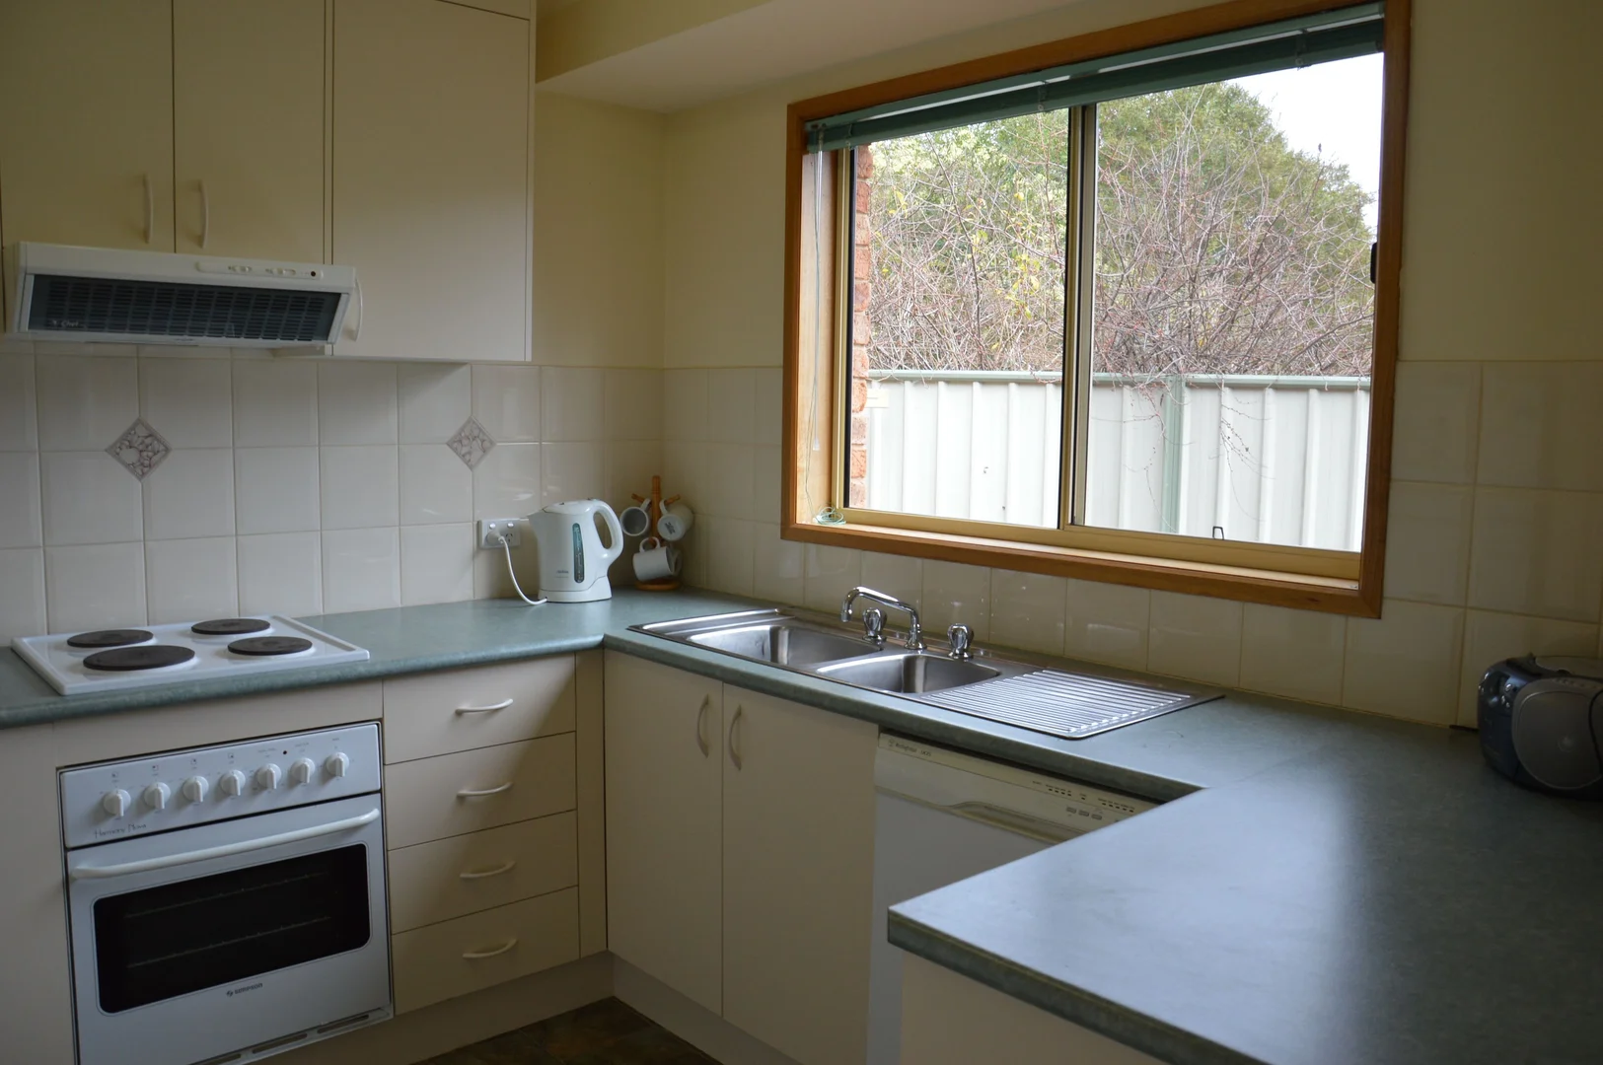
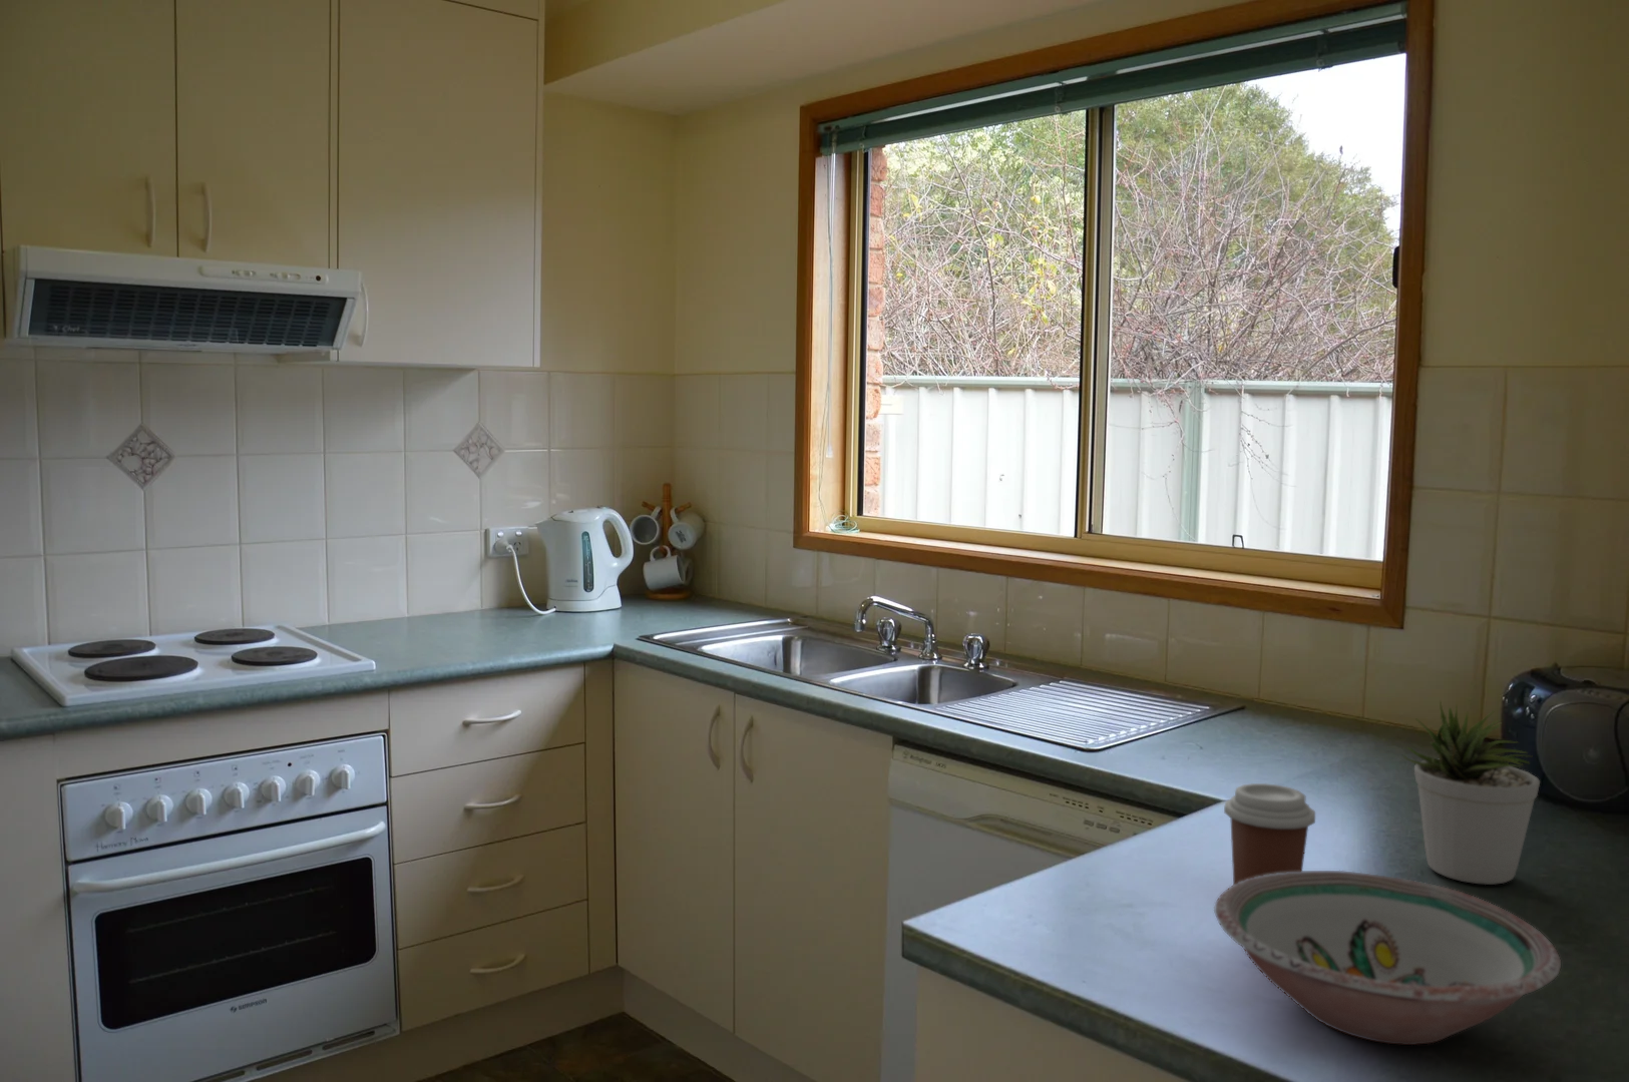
+ coffee cup [1223,783,1316,885]
+ bowl [1213,869,1561,1046]
+ potted plant [1402,699,1541,885]
